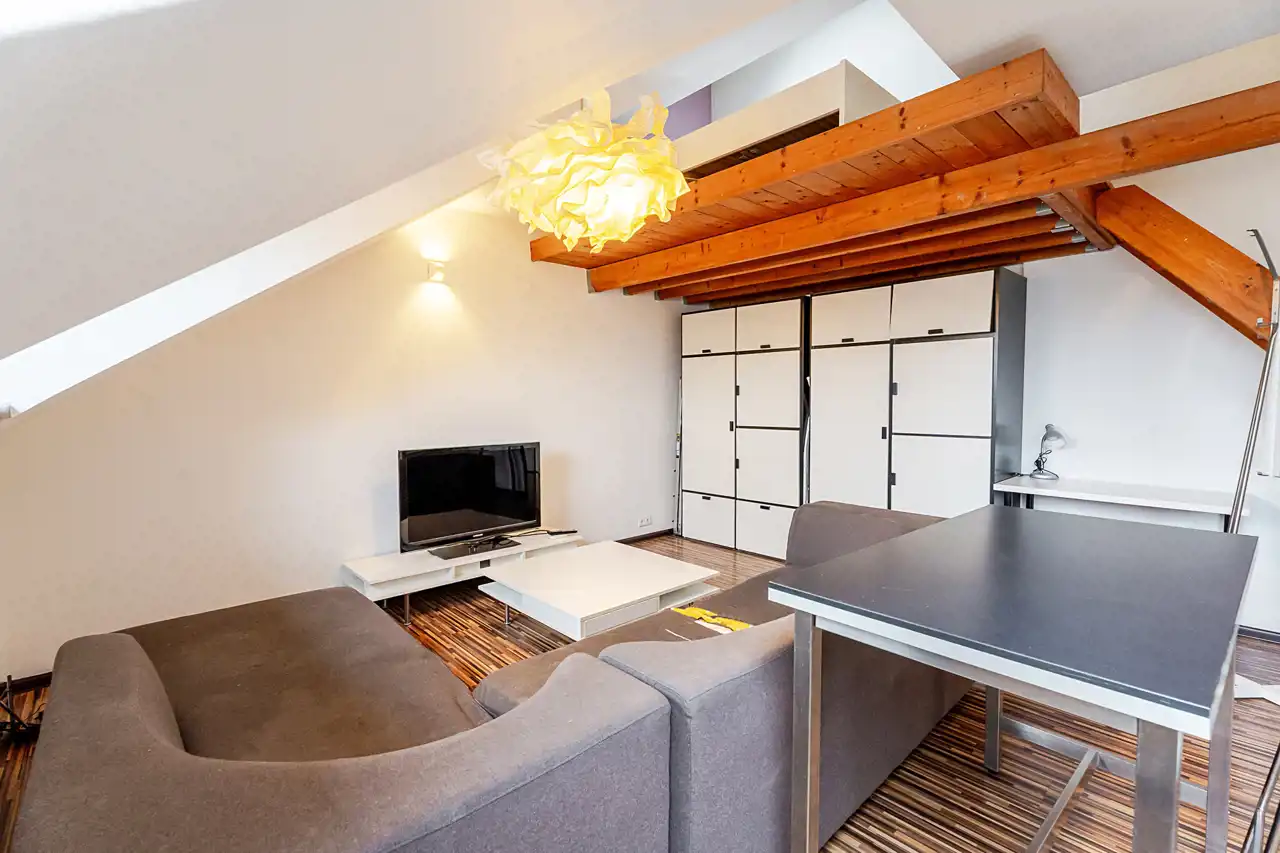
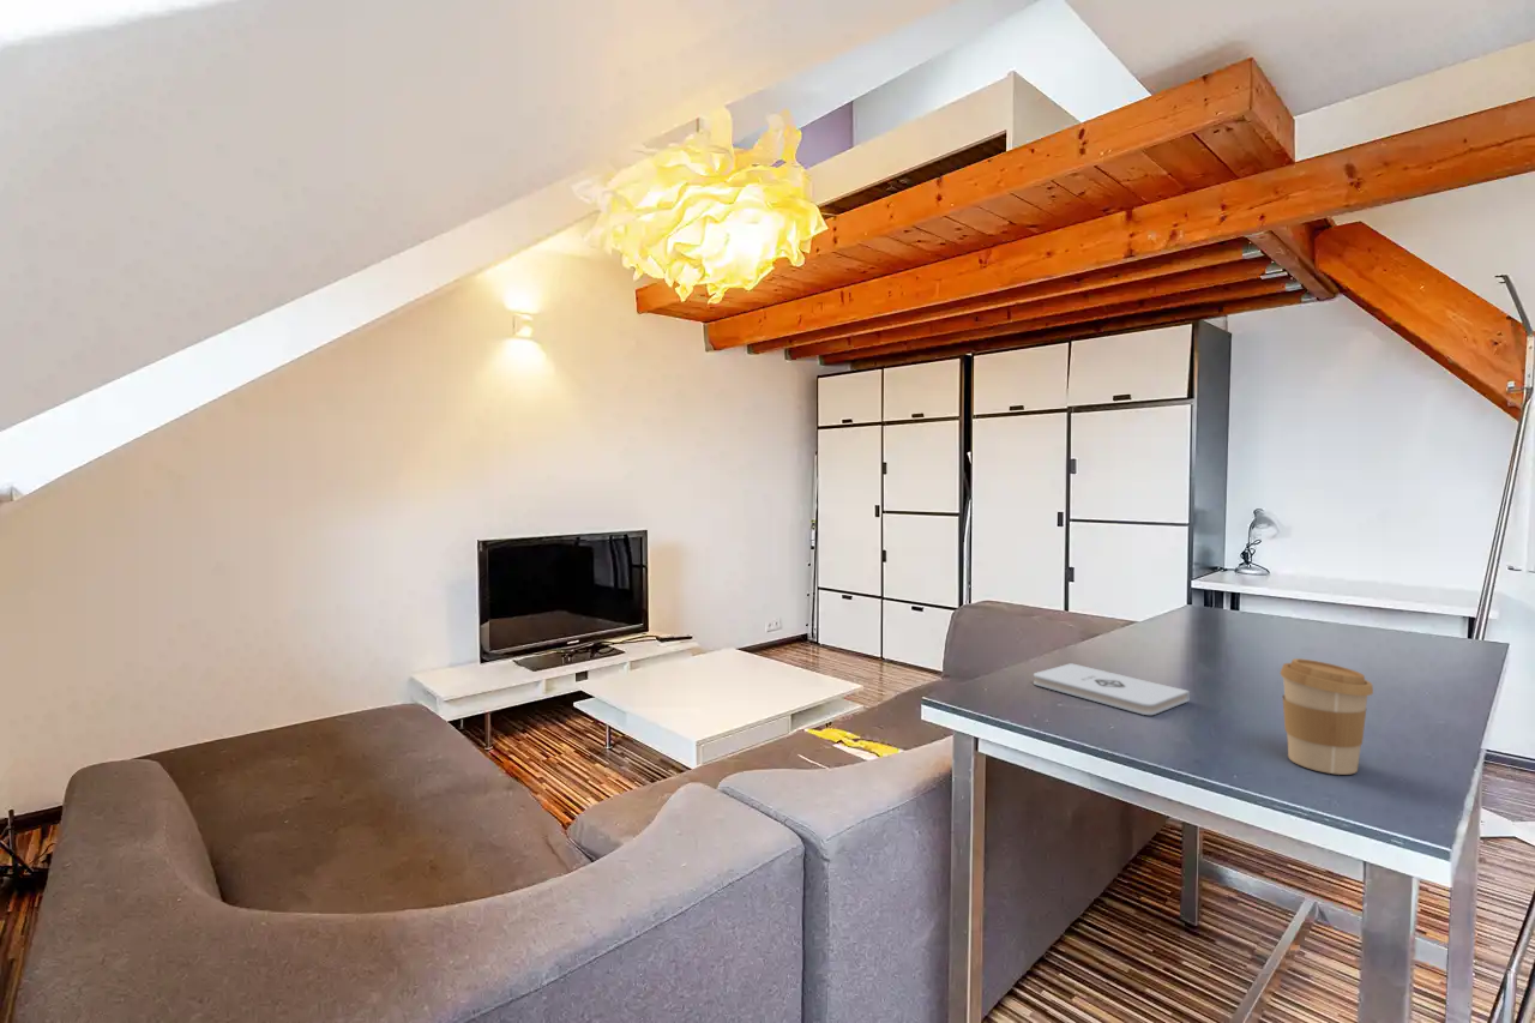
+ coffee cup [1278,657,1374,776]
+ notepad [1033,662,1191,716]
